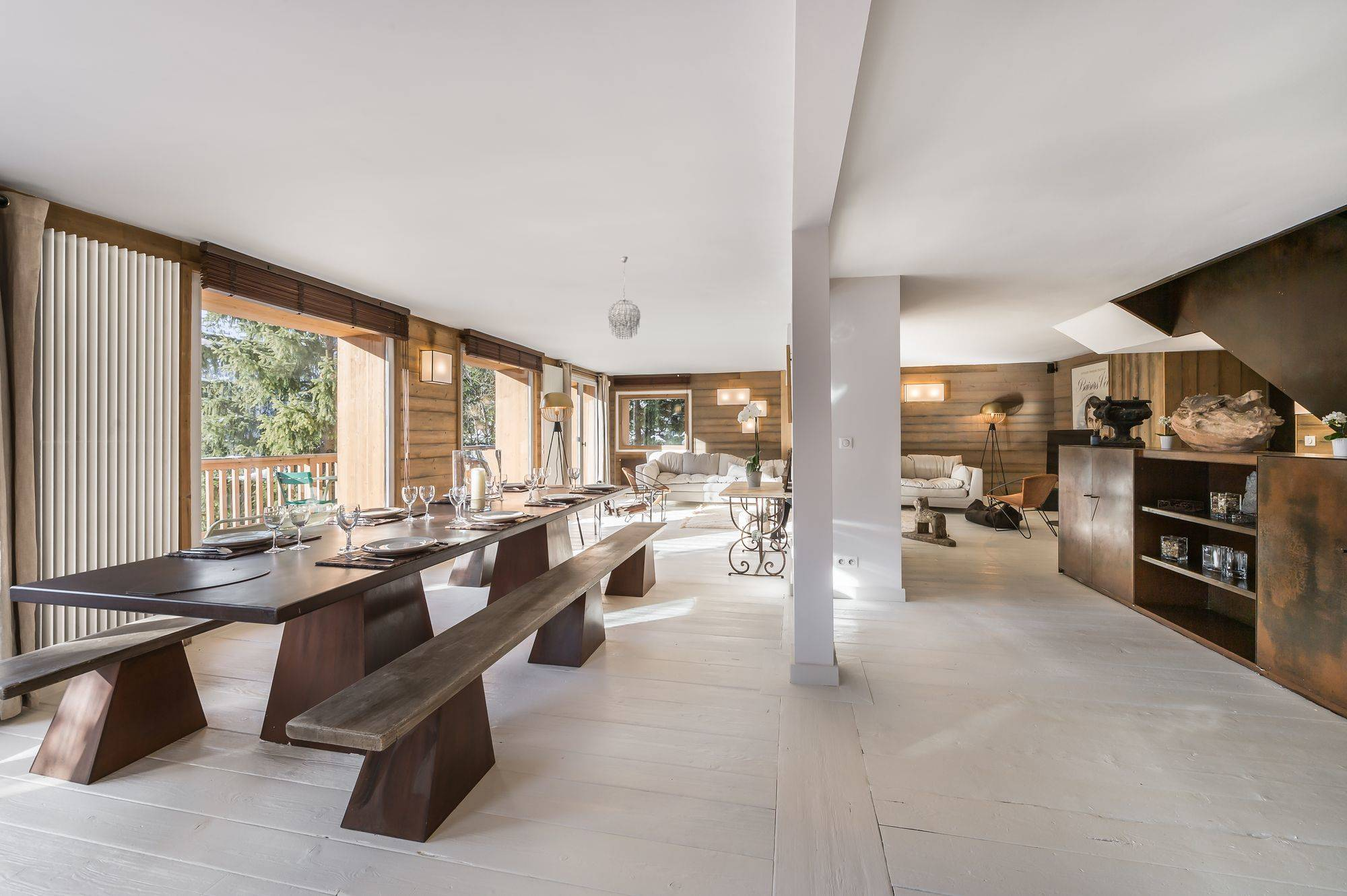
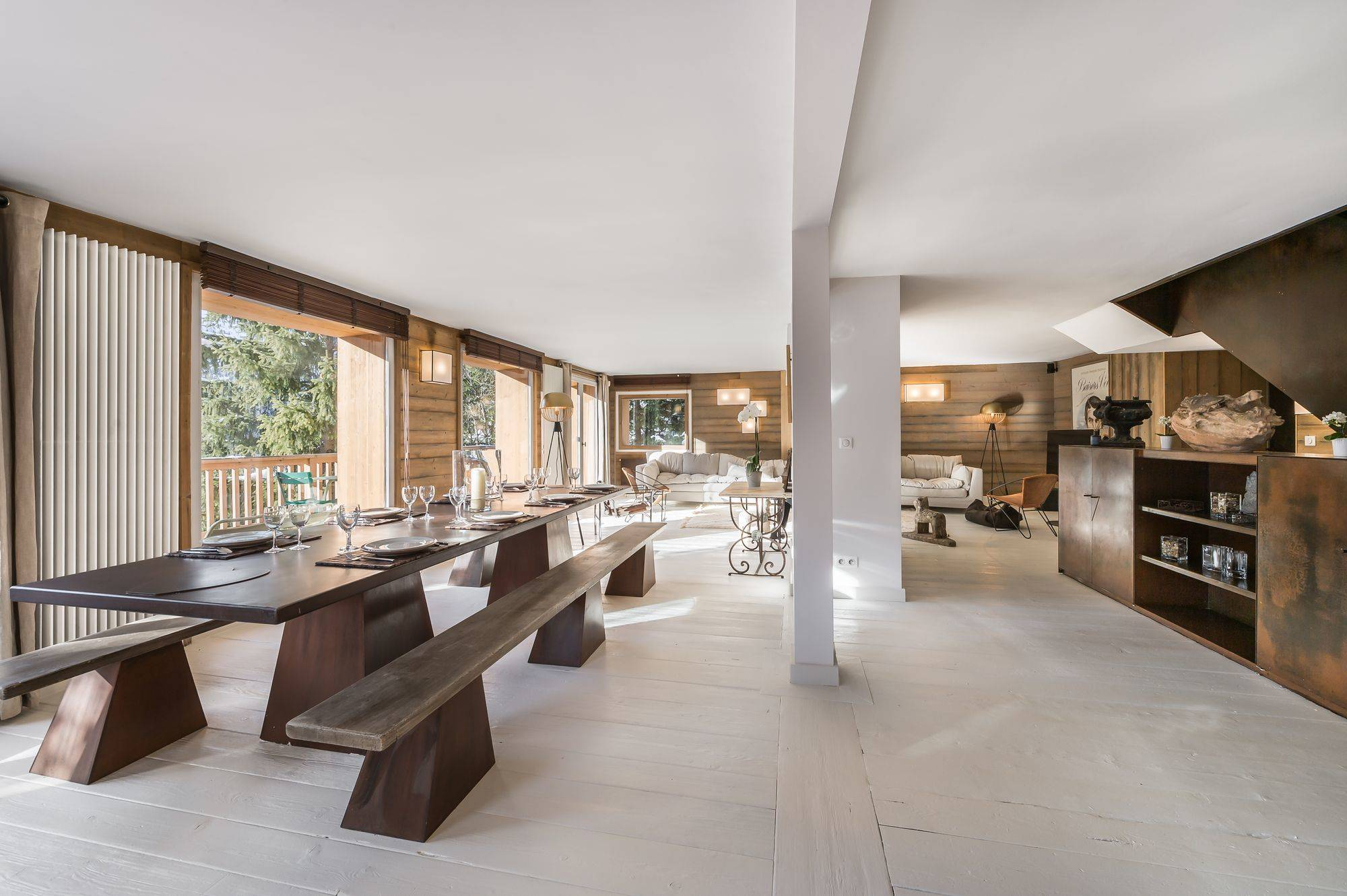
- chandelier [607,255,641,340]
